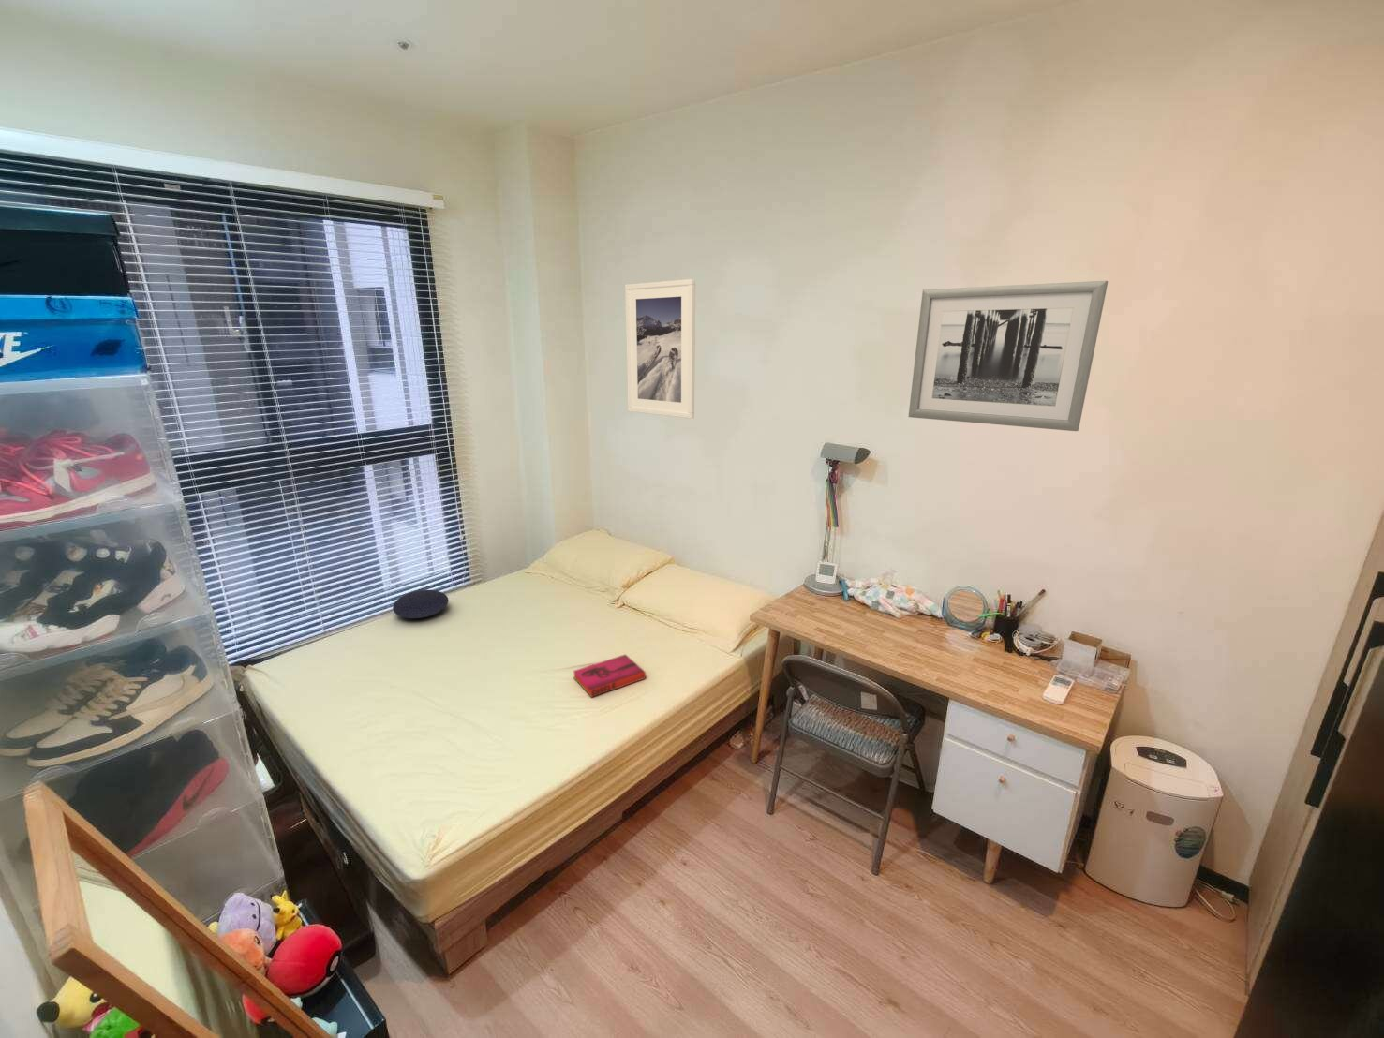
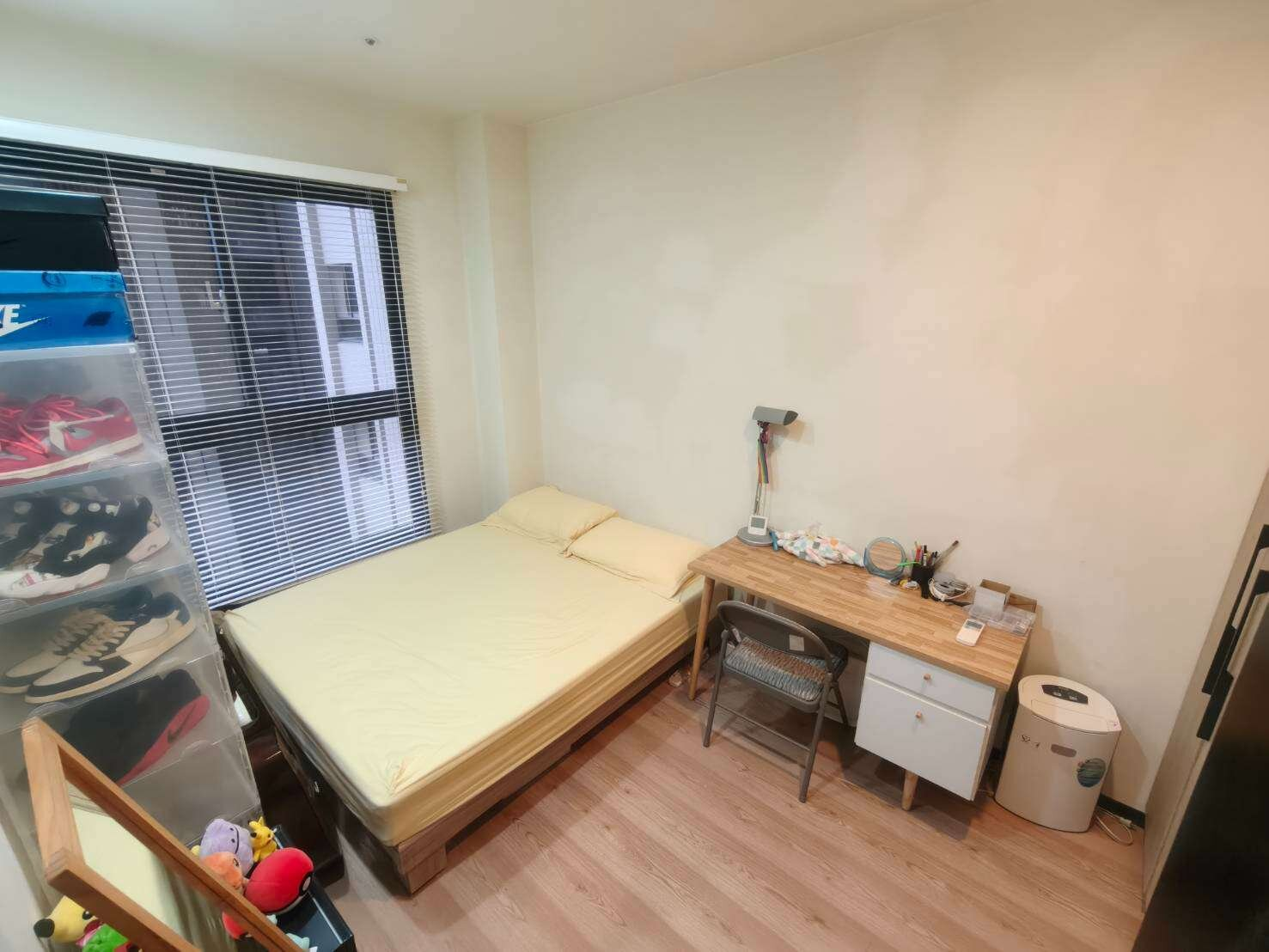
- cushion [392,589,449,619]
- wall art [908,280,1108,432]
- hardback book [571,653,647,698]
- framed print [624,278,696,420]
